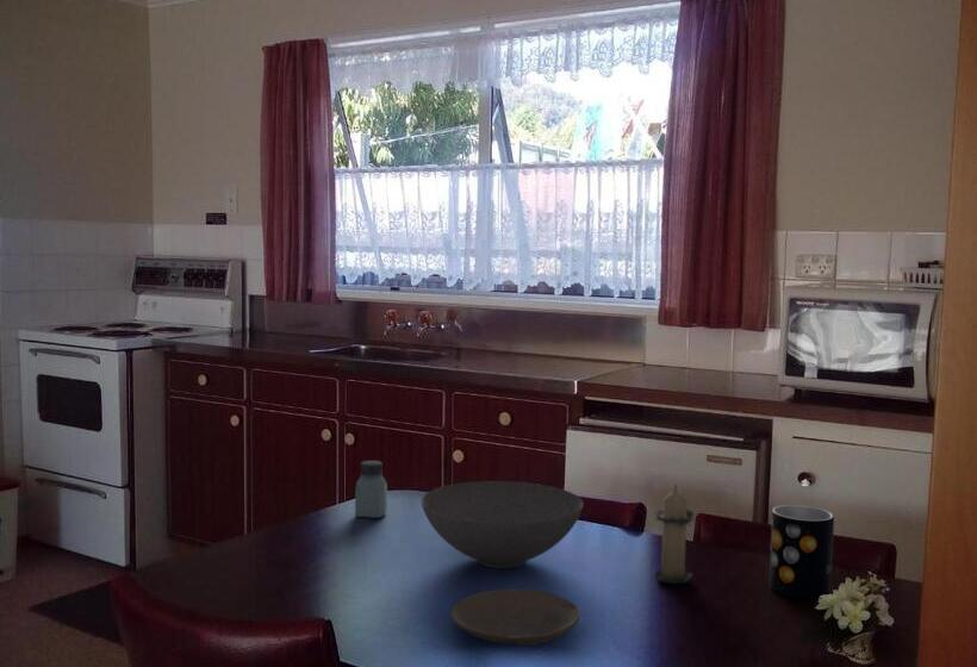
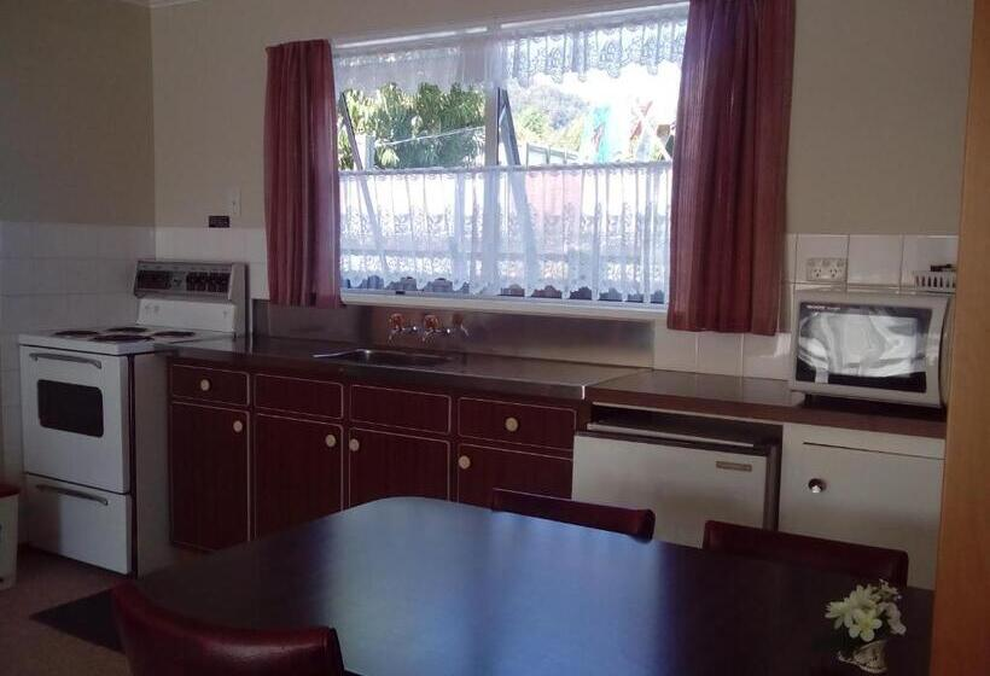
- candle [653,484,697,585]
- plate [450,588,581,647]
- bowl [421,480,585,569]
- saltshaker [354,460,388,519]
- mug [768,504,835,600]
